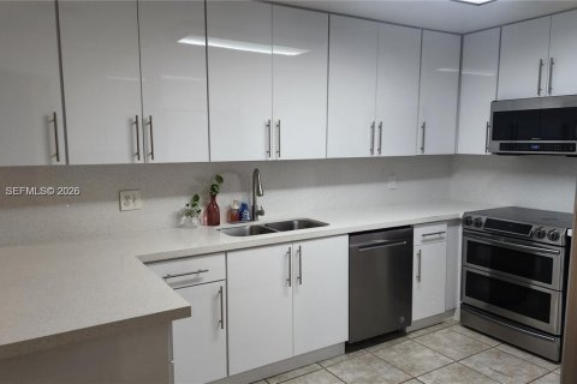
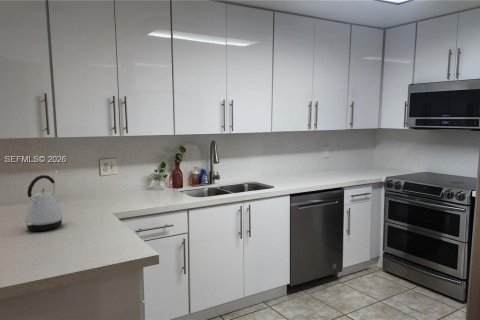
+ kettle [24,174,64,232]
